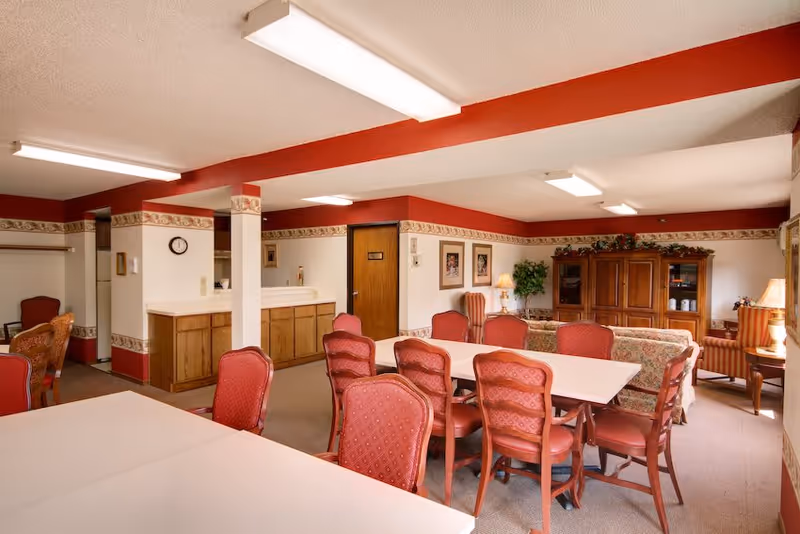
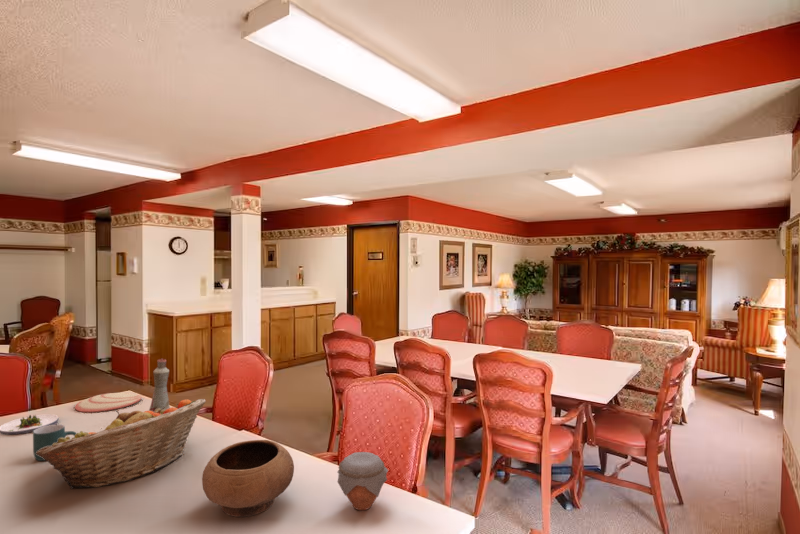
+ plate [74,392,142,413]
+ mug [32,424,77,462]
+ salad plate [0,413,60,436]
+ jar [337,451,389,511]
+ fruit basket [36,398,207,490]
+ bottle [148,358,171,412]
+ bowl [201,439,295,518]
